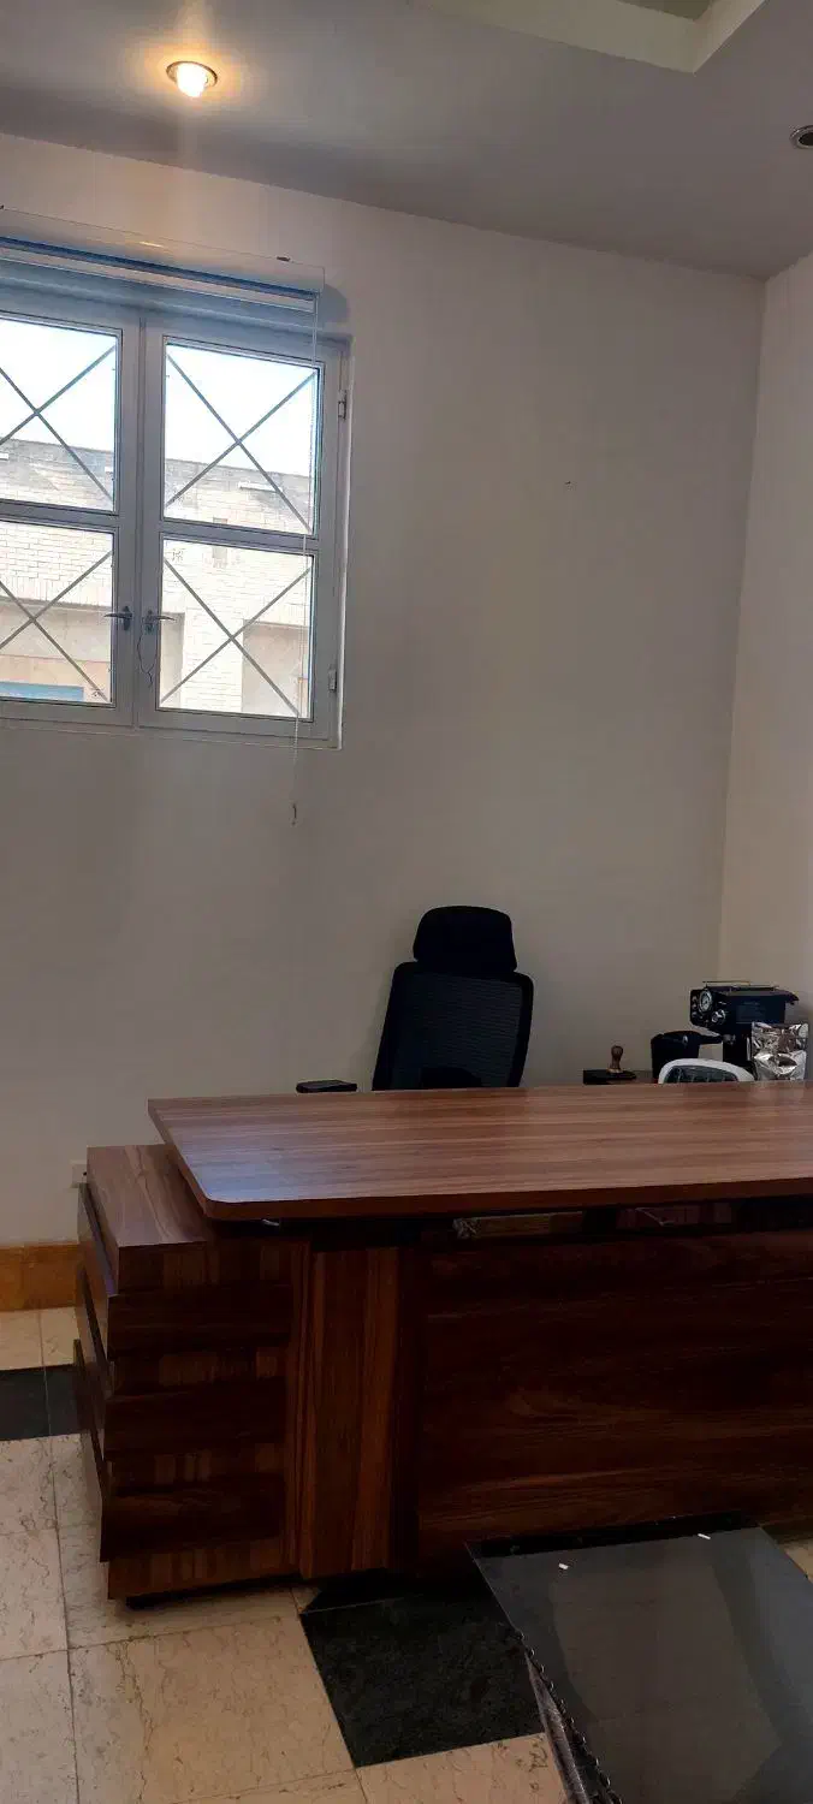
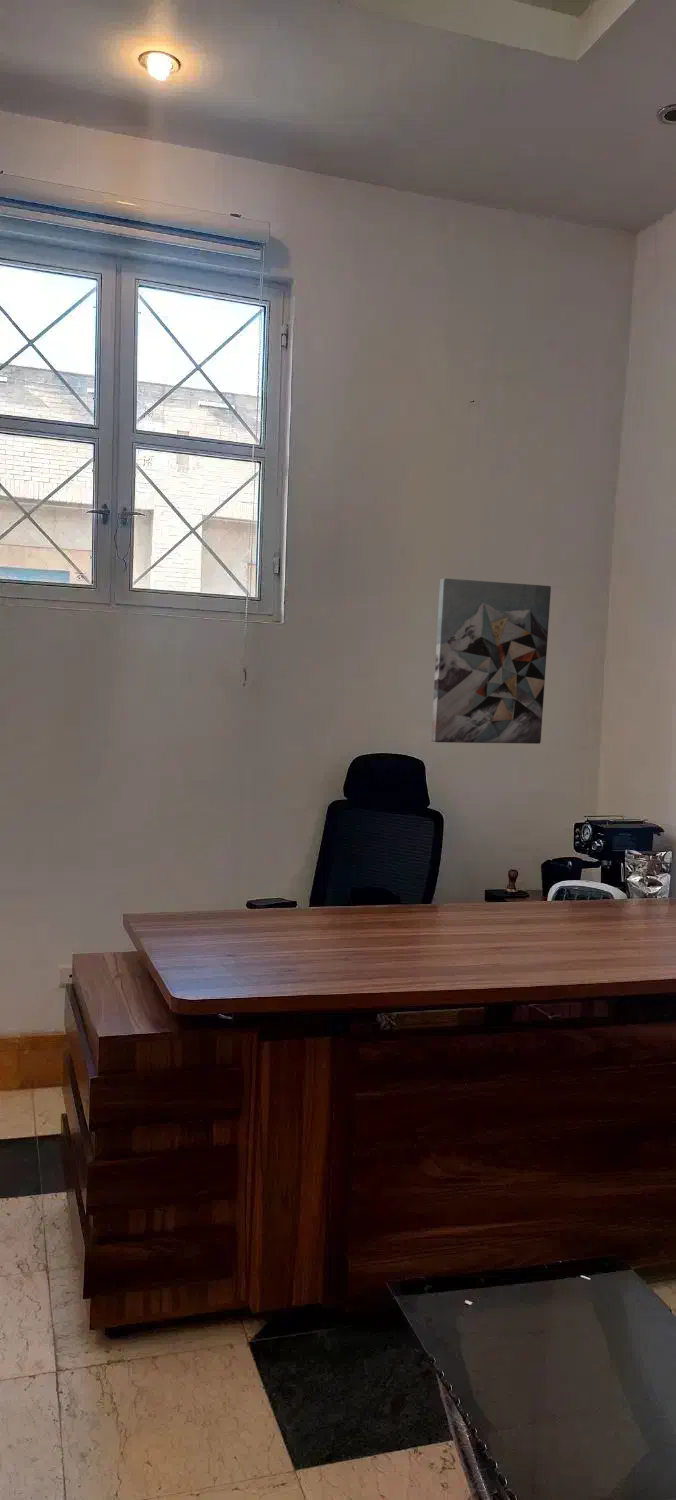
+ wall art [430,577,552,745]
